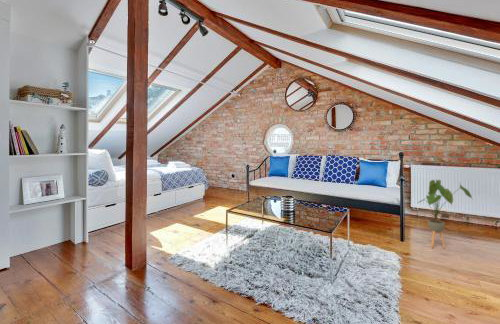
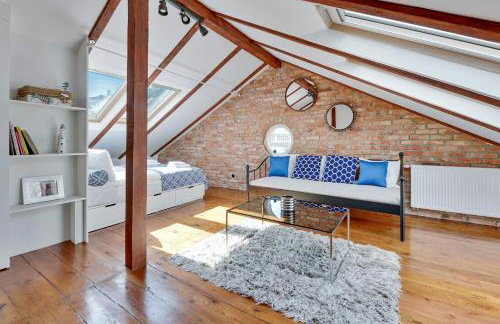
- house plant [417,178,473,250]
